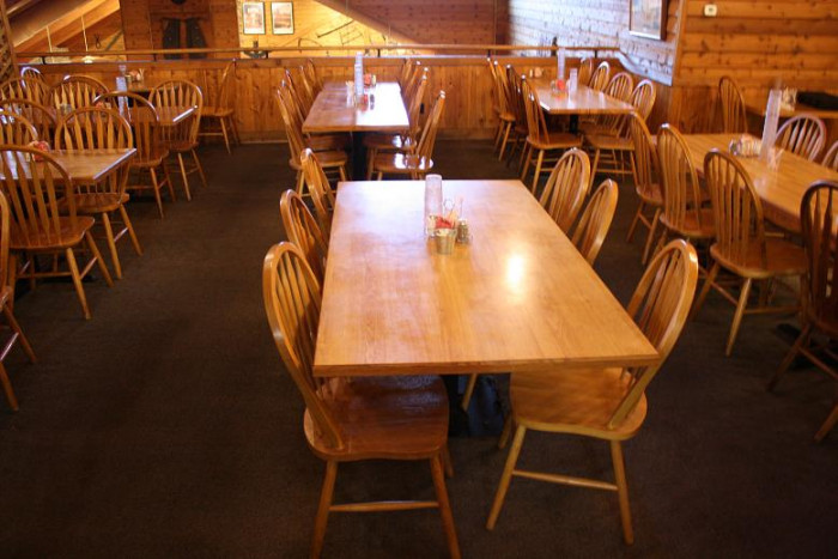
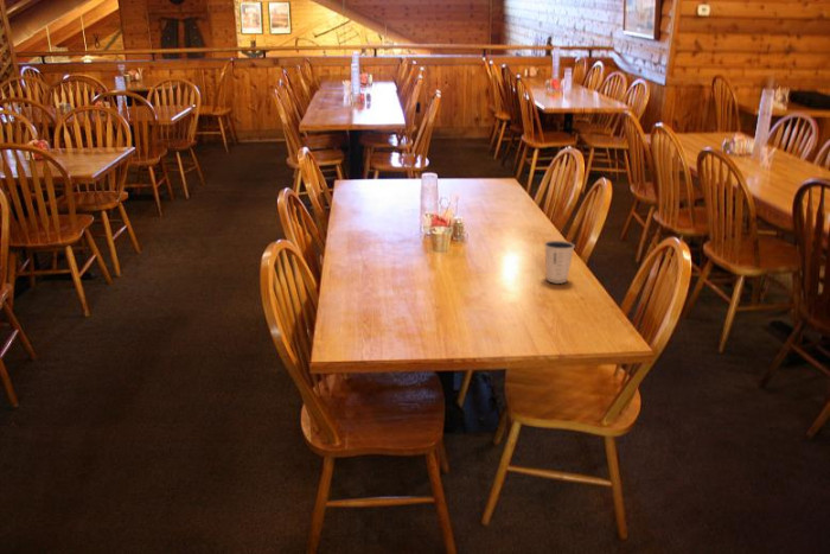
+ dixie cup [543,240,576,285]
